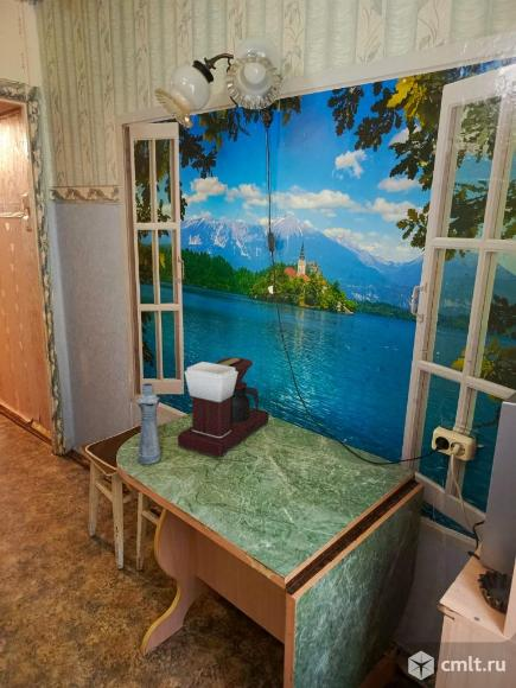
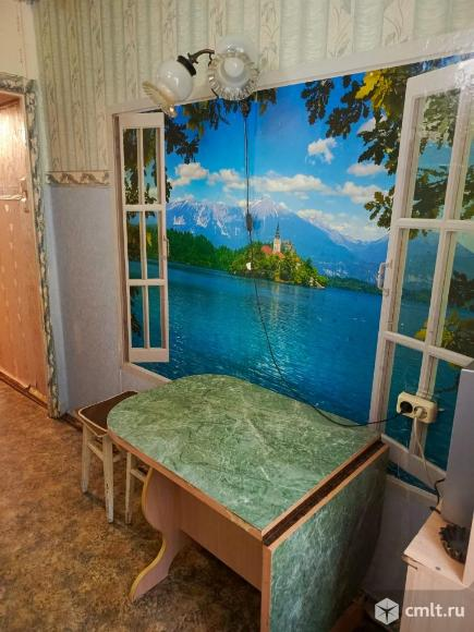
- coffee maker [177,356,269,458]
- bottle [135,382,163,465]
